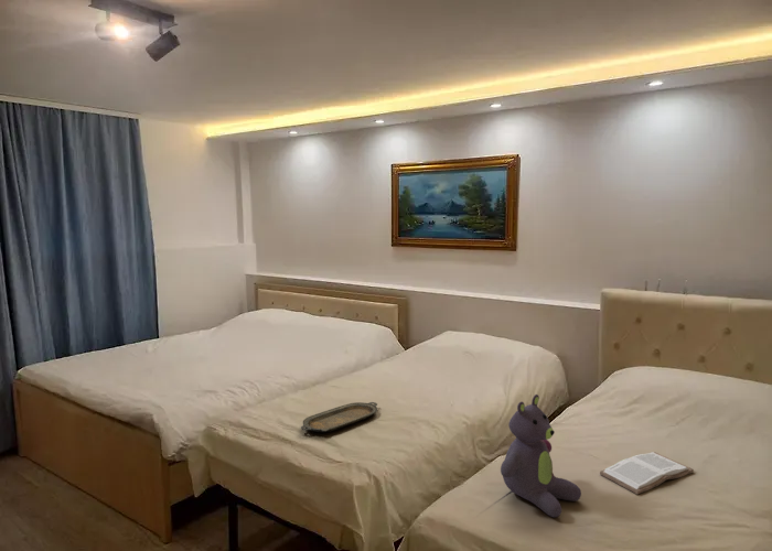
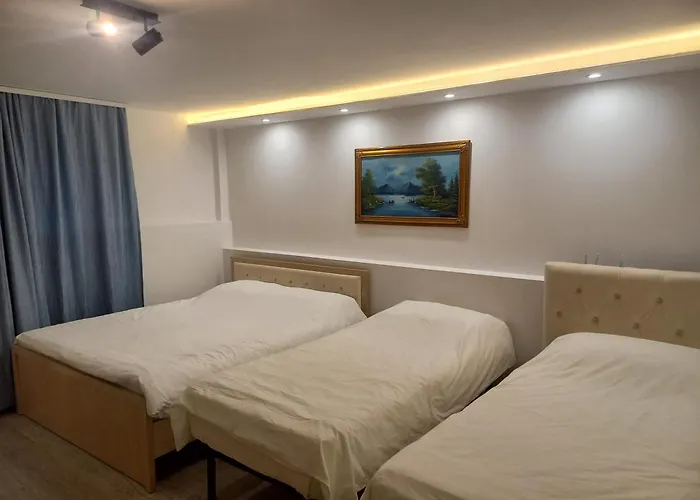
- serving tray [300,401,378,433]
- book [599,451,695,495]
- stuffed bear [500,393,582,518]
